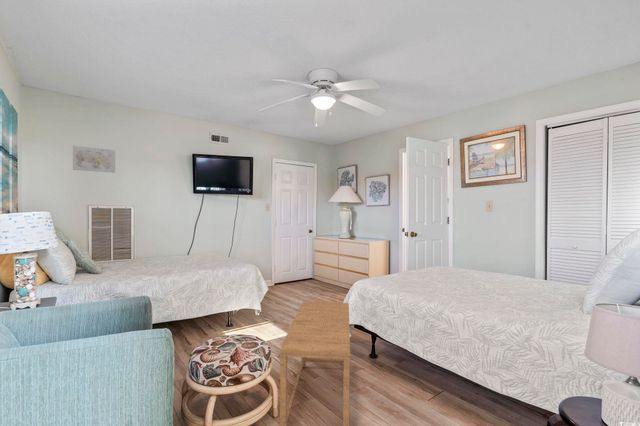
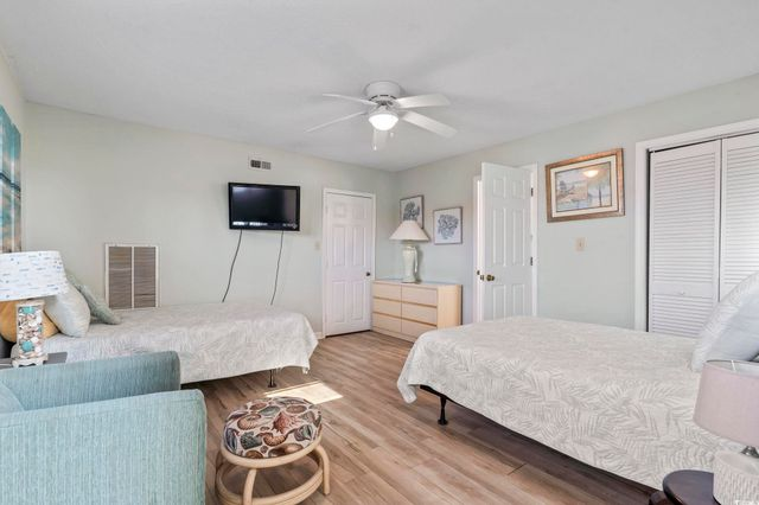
- side table [279,301,351,426]
- wall art [72,145,116,174]
